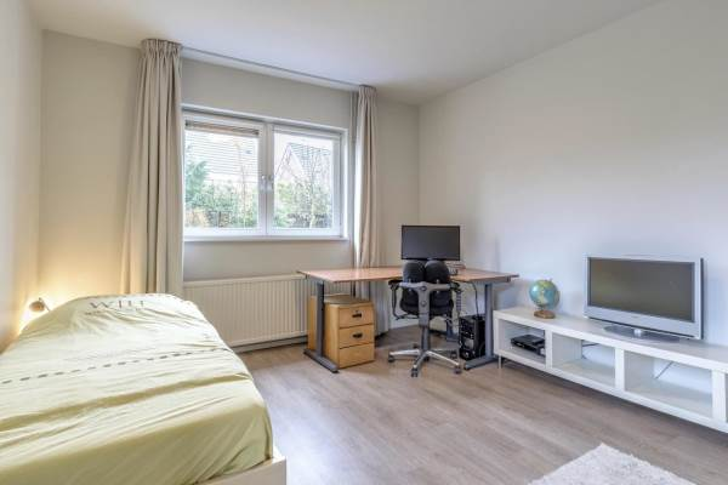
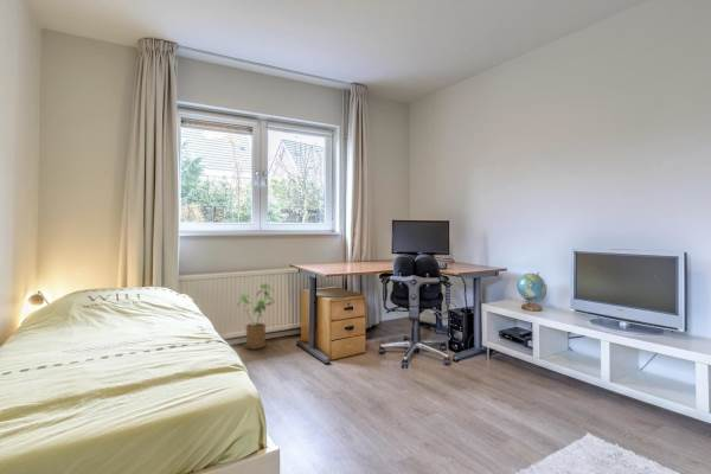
+ house plant [237,282,275,351]
